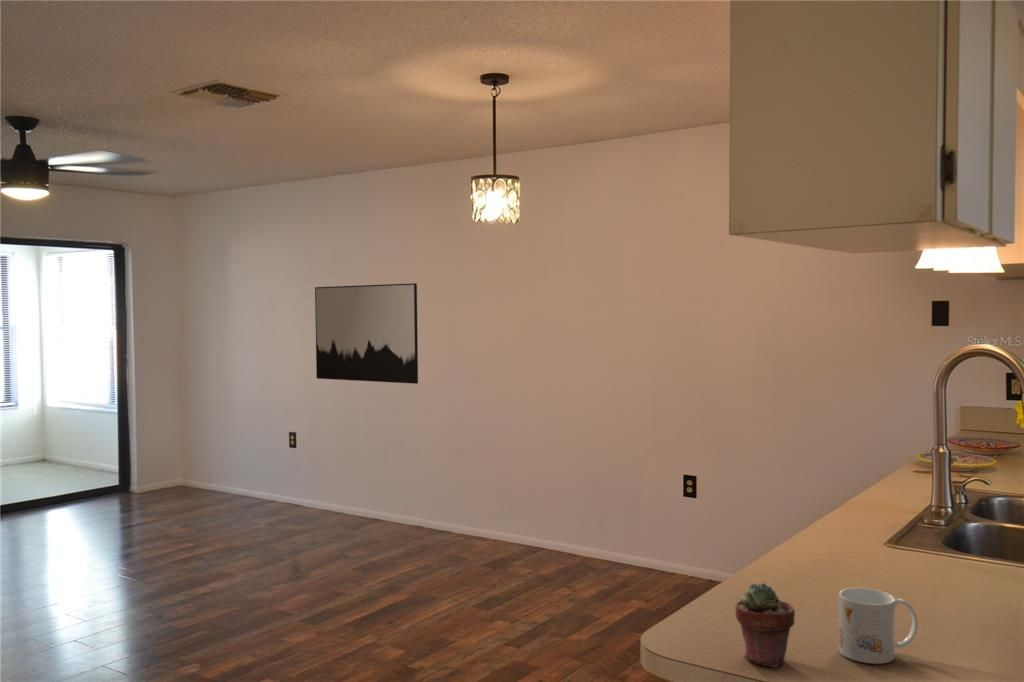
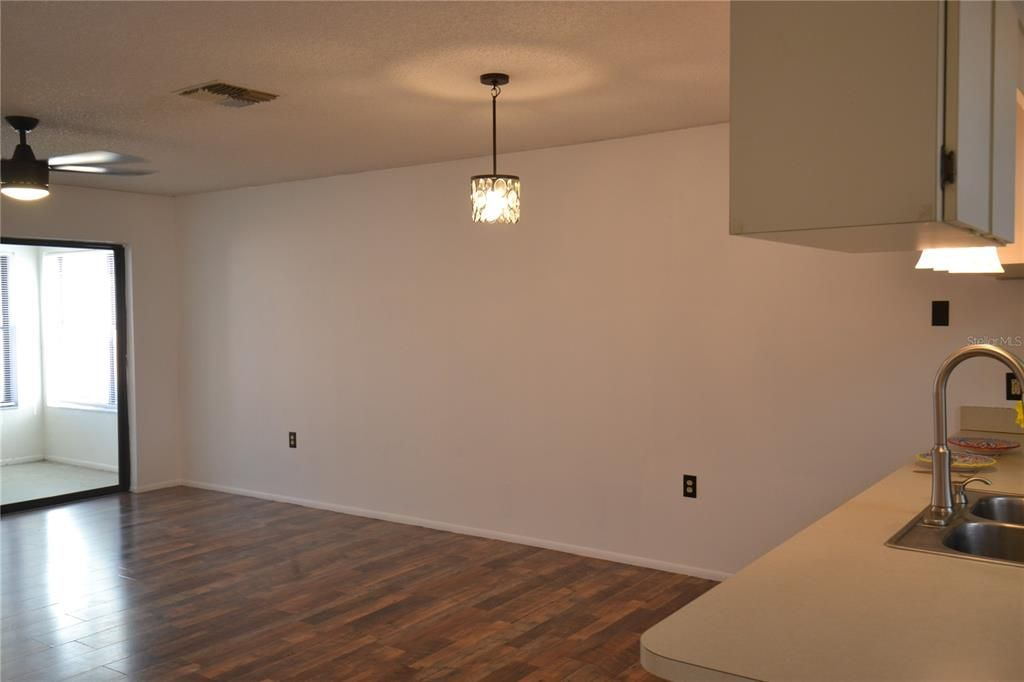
- mug [838,587,919,665]
- potted succulent [734,582,796,669]
- wall art [314,282,419,385]
